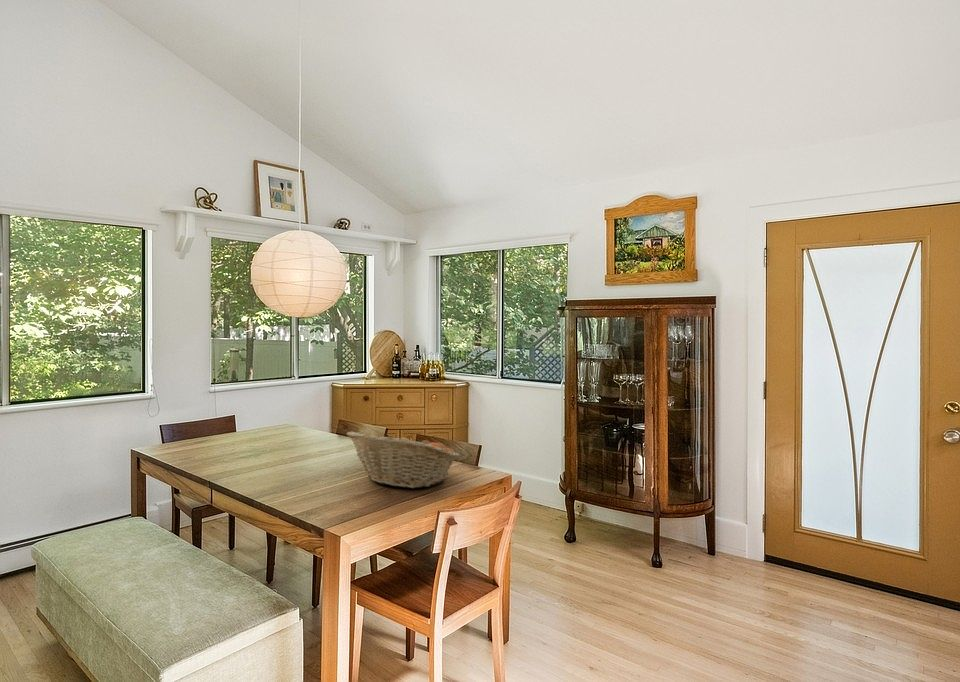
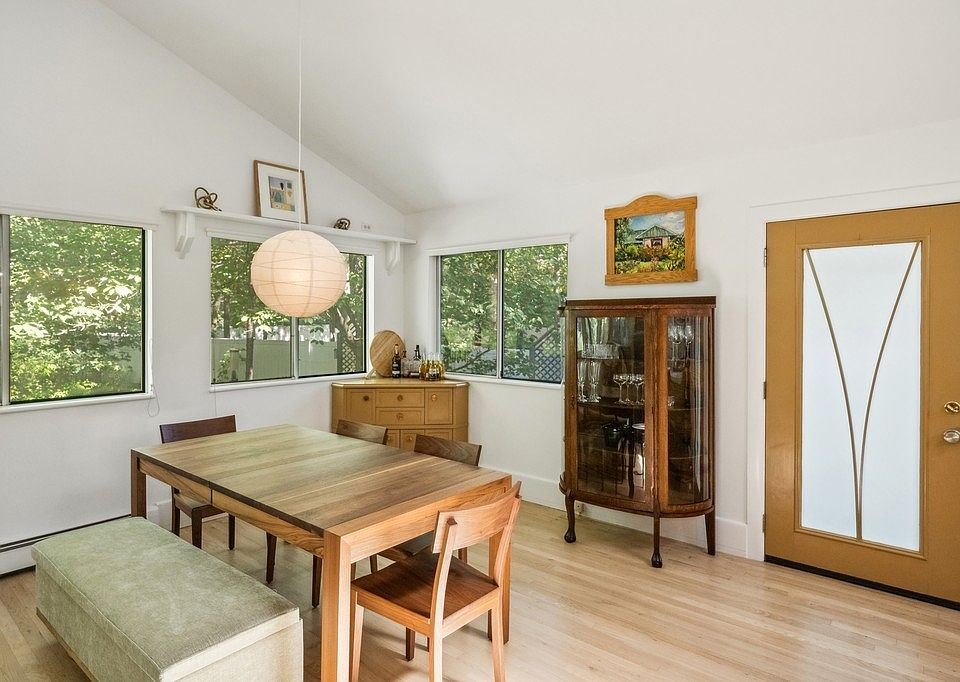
- fruit basket [346,431,460,489]
